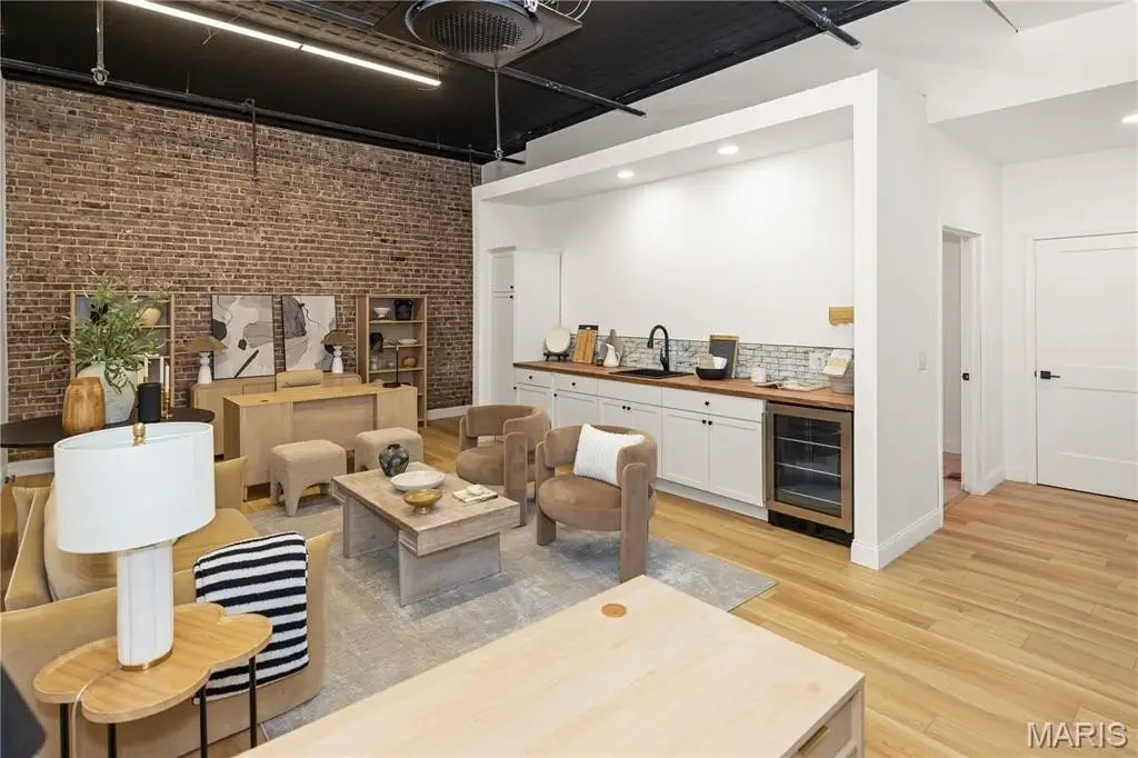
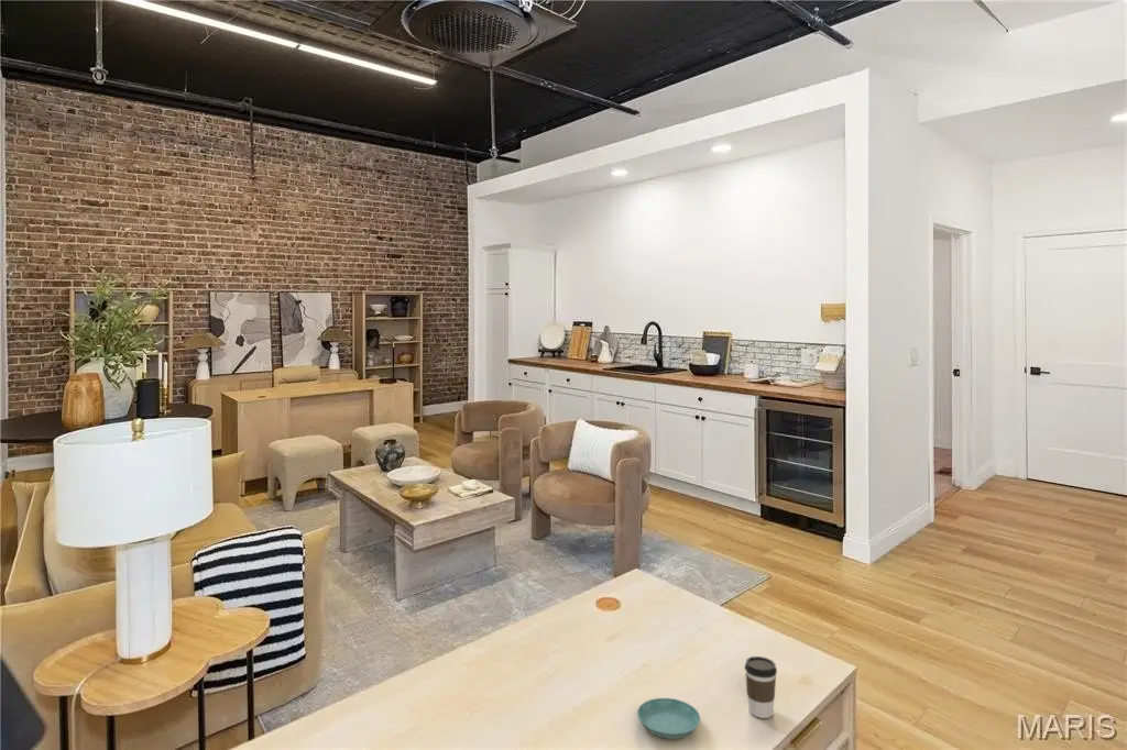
+ coffee cup [744,655,778,719]
+ saucer [636,697,701,740]
